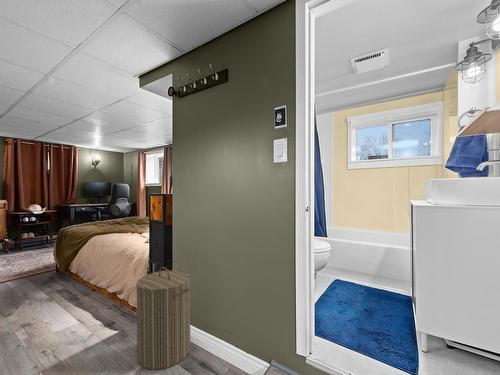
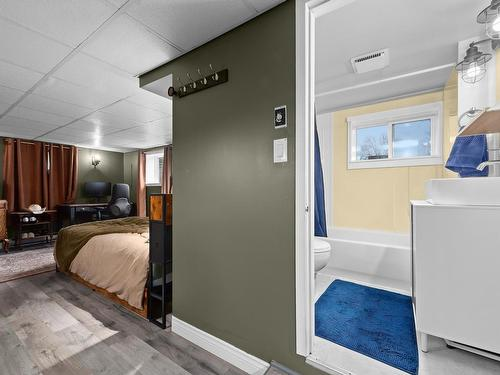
- laundry hamper [135,266,191,370]
